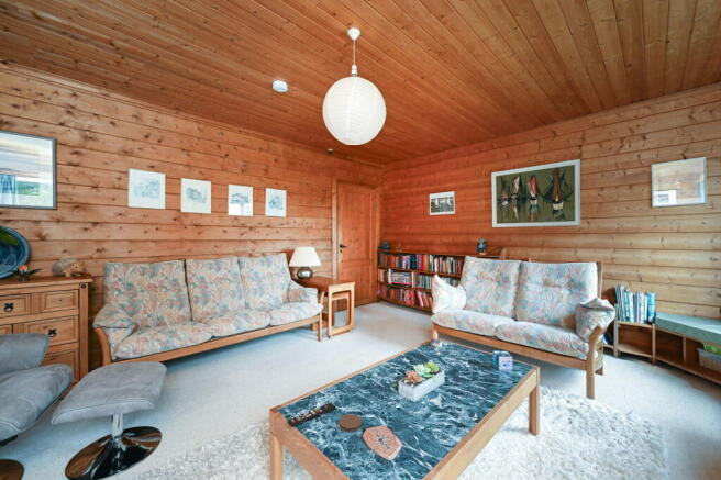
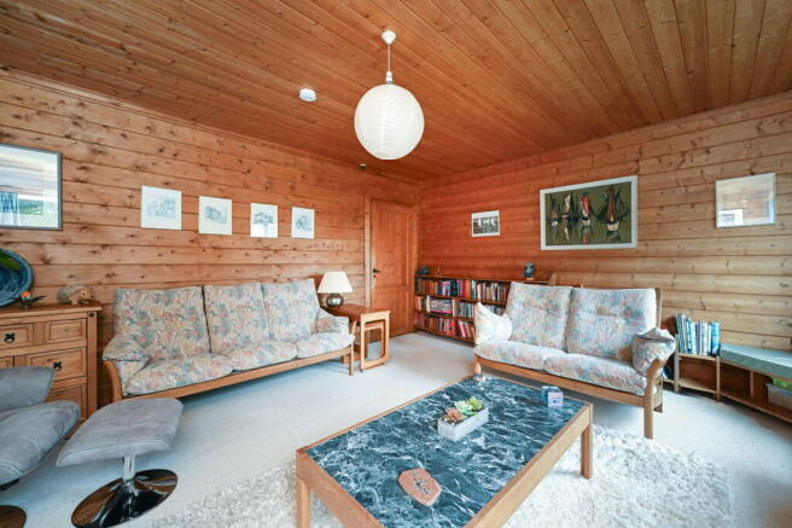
- coaster [337,413,363,433]
- remote control [286,402,337,428]
